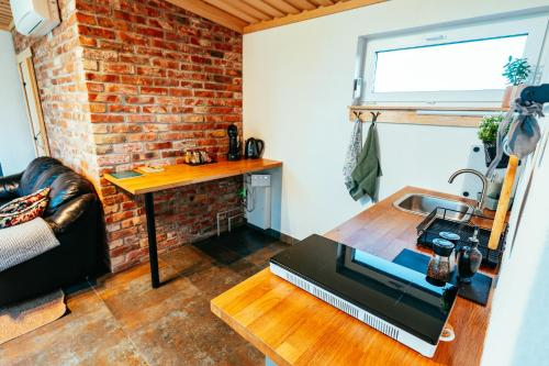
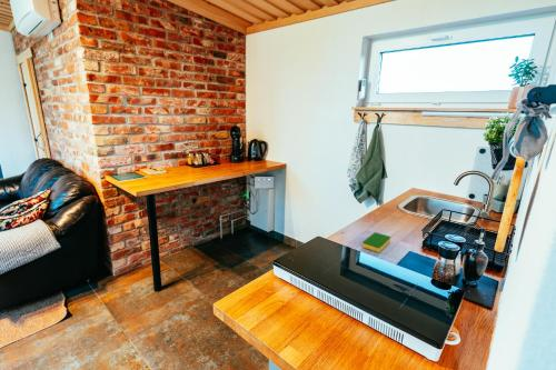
+ dish sponge [361,231,391,253]
